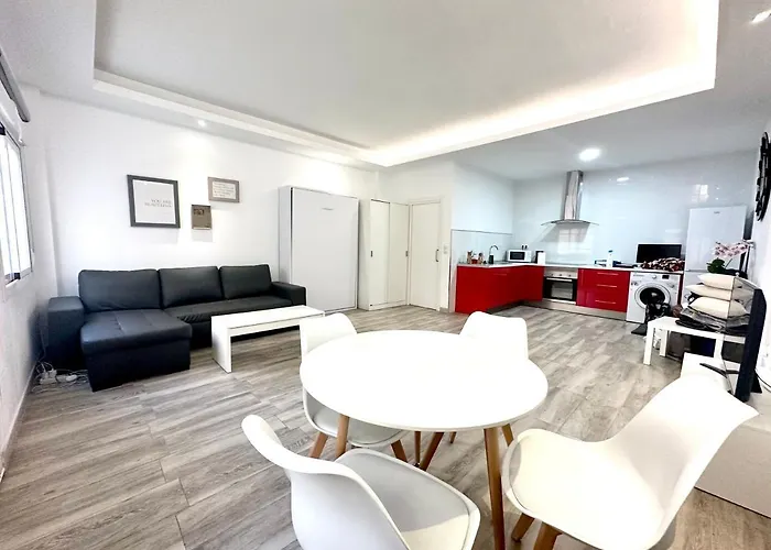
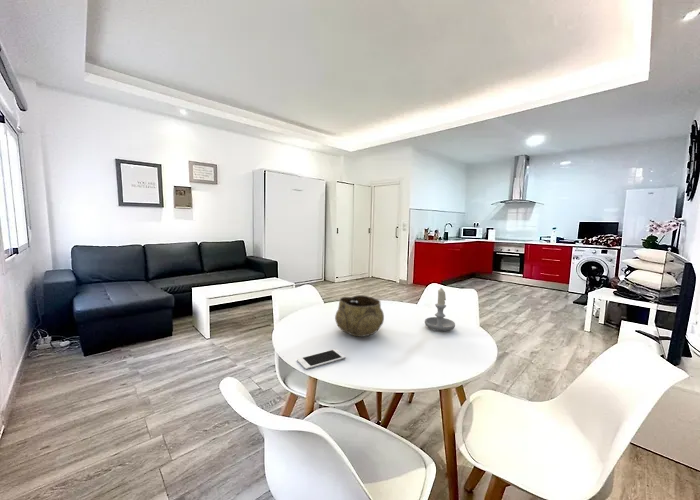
+ decorative bowl [334,294,385,338]
+ cell phone [296,348,346,370]
+ candle [424,287,456,332]
